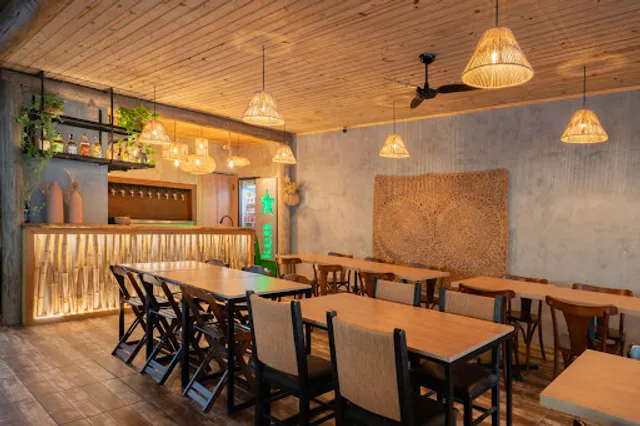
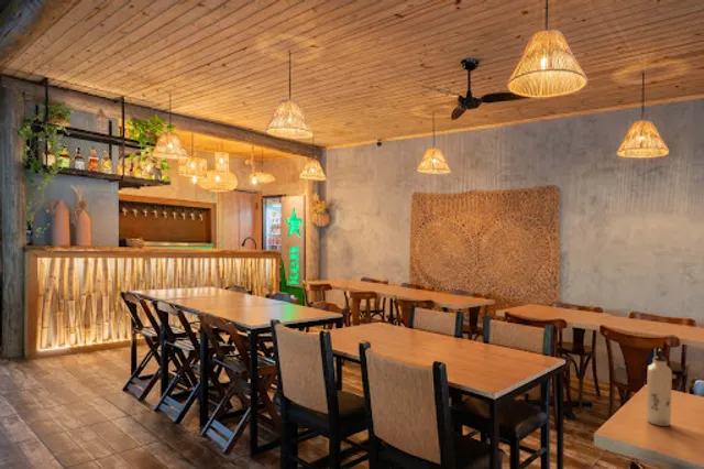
+ water bottle [646,348,673,427]
